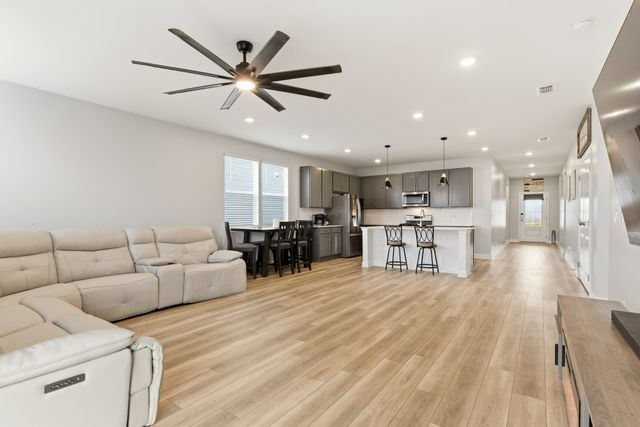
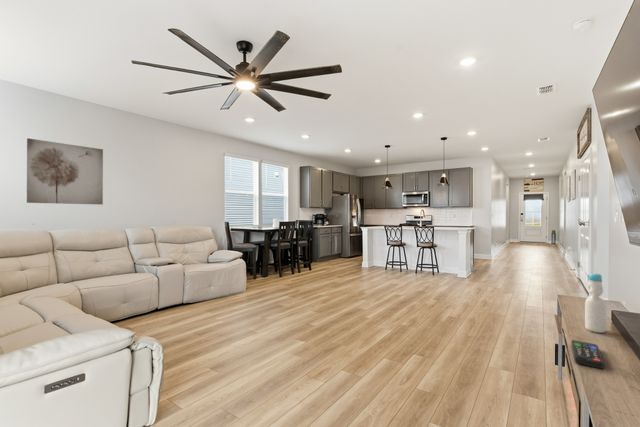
+ bottle [584,272,607,334]
+ wall art [26,137,104,206]
+ remote control [571,339,605,370]
